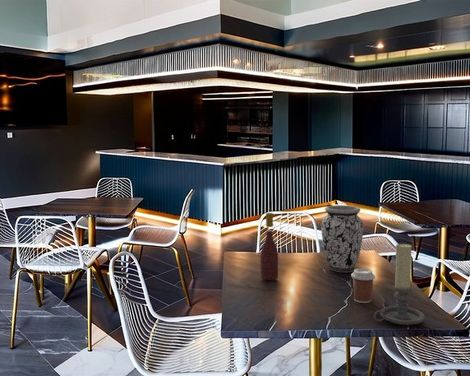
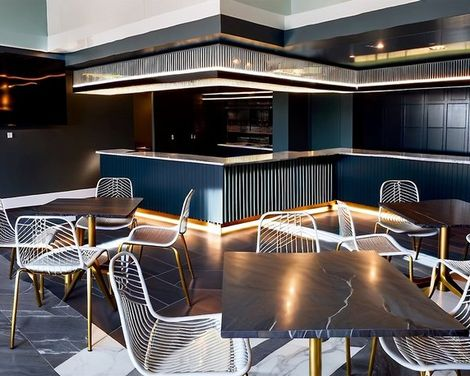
- vase [320,204,364,273]
- wine bottle [260,212,279,281]
- coffee cup [350,268,376,304]
- candle holder [373,243,425,326]
